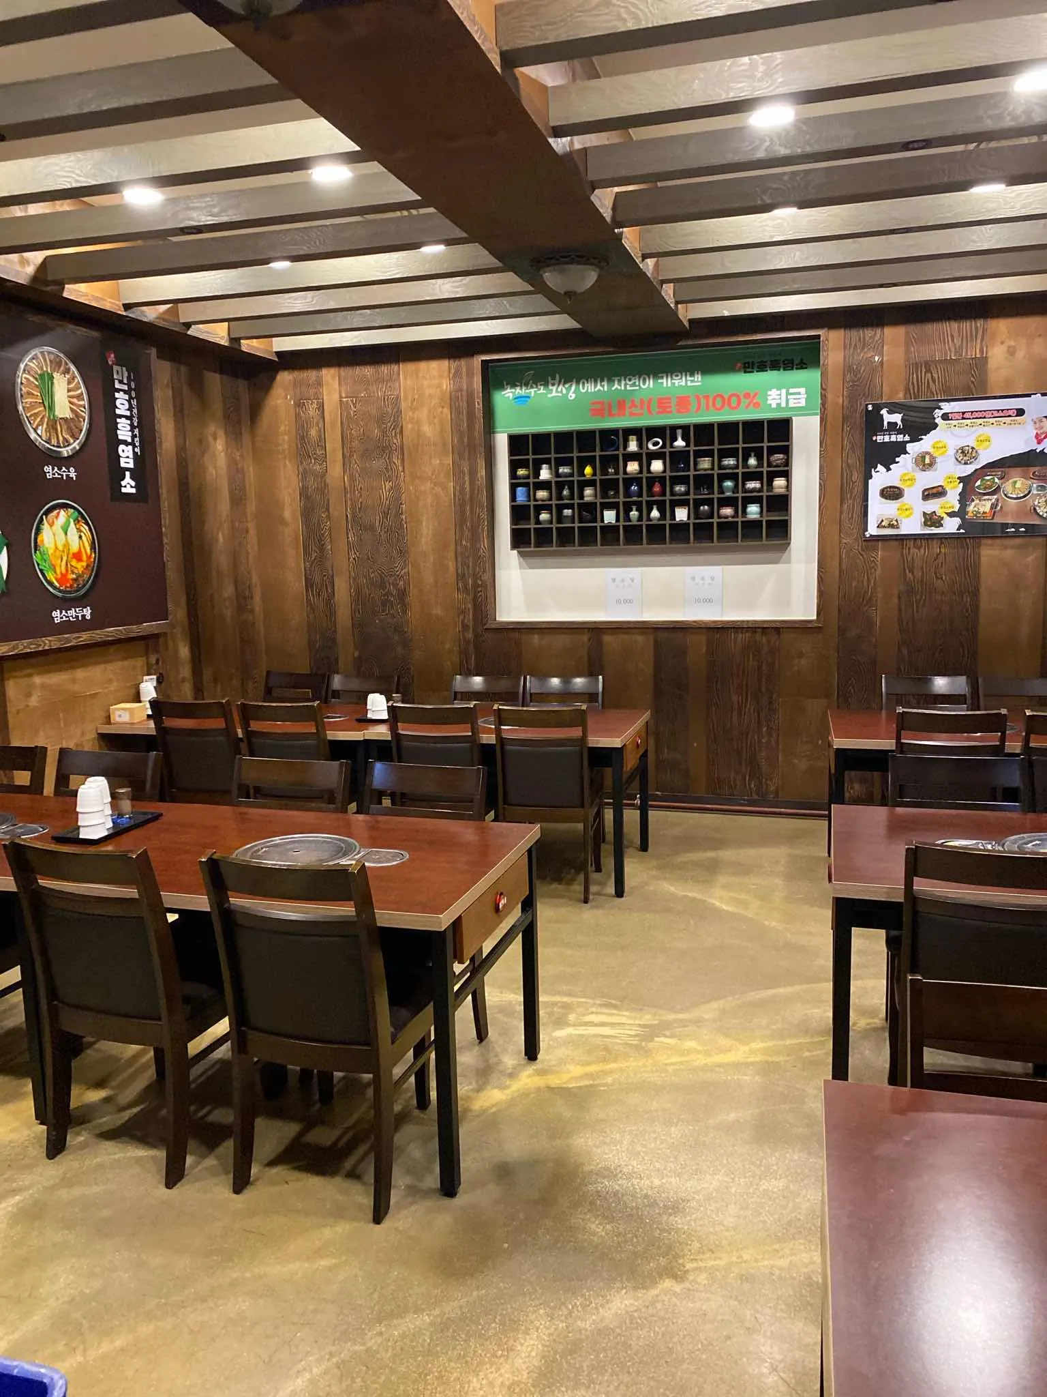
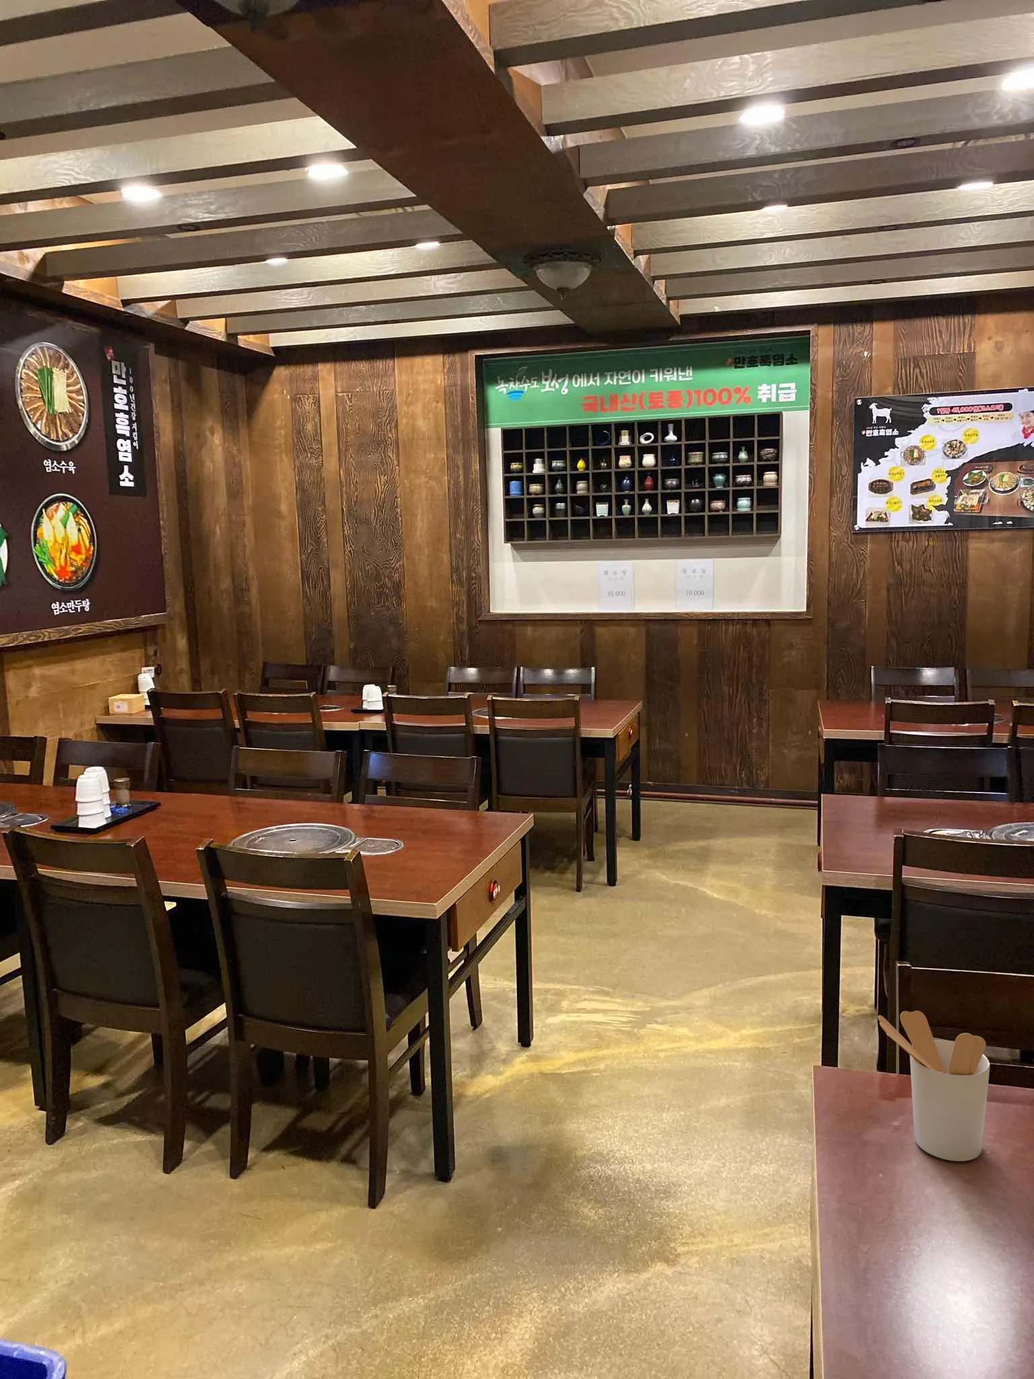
+ utensil holder [878,1010,991,1162]
